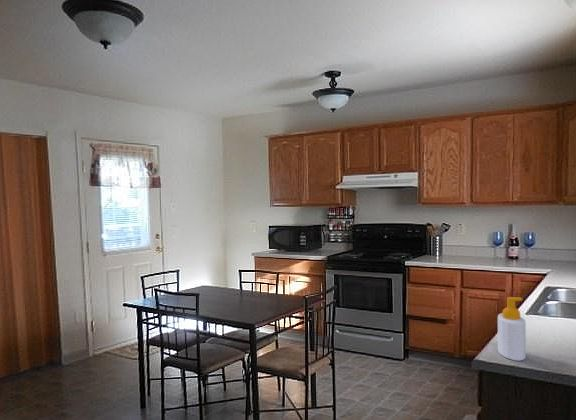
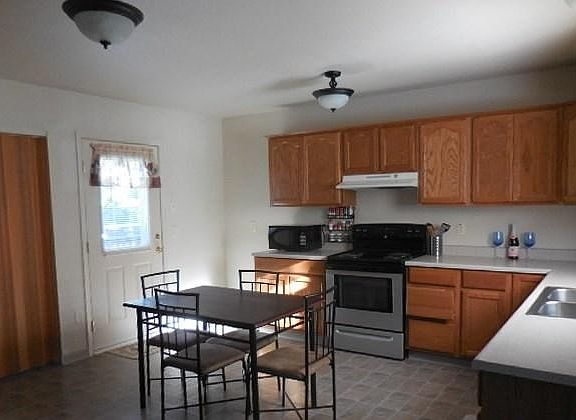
- soap bottle [497,296,527,362]
